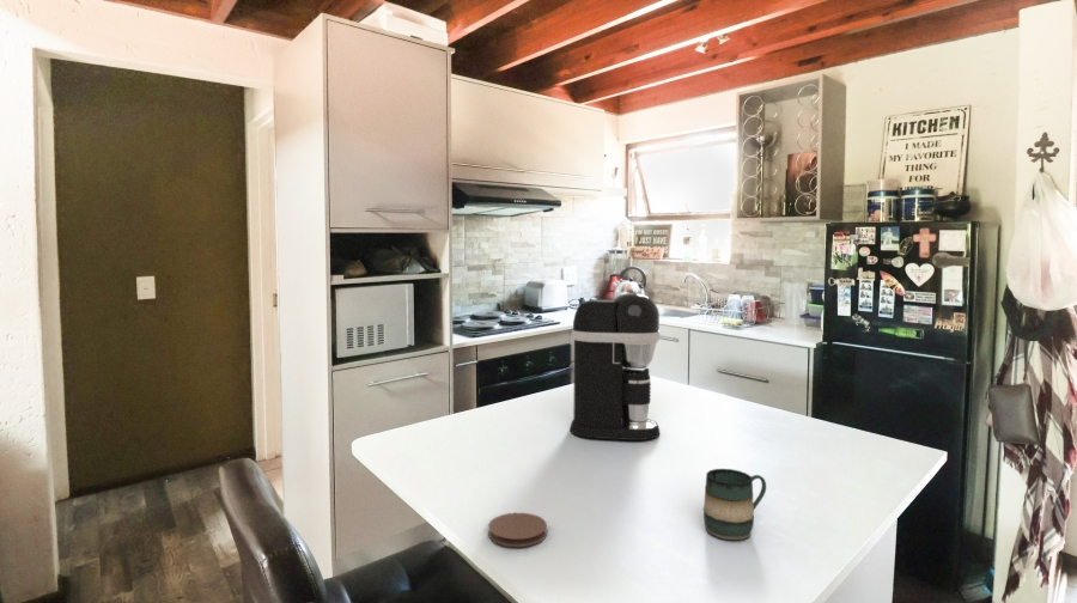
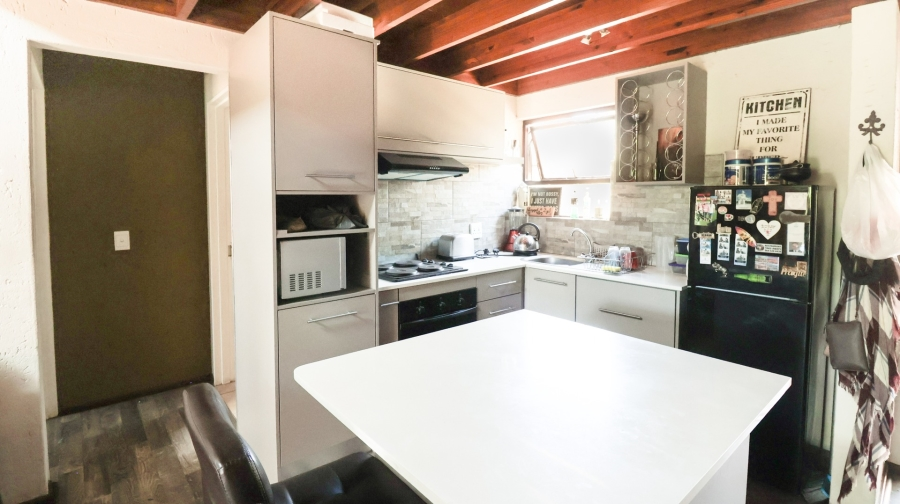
- mug [702,468,767,541]
- coaster [487,512,548,548]
- coffee maker [570,292,661,441]
